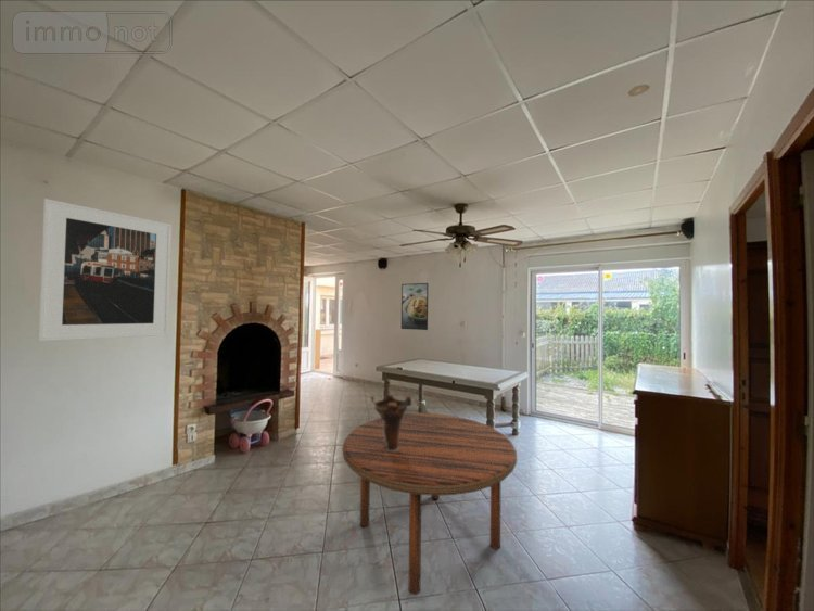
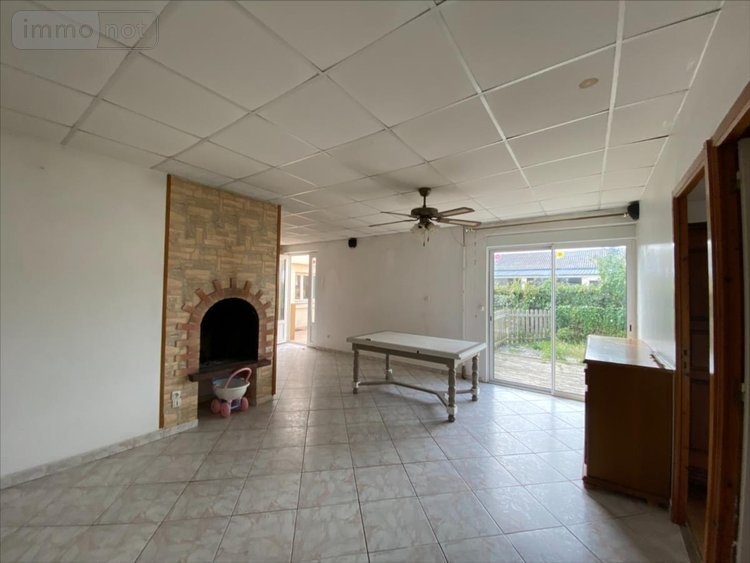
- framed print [400,282,429,331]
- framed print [37,198,173,342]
- vase [369,393,412,451]
- dining table [341,412,518,596]
